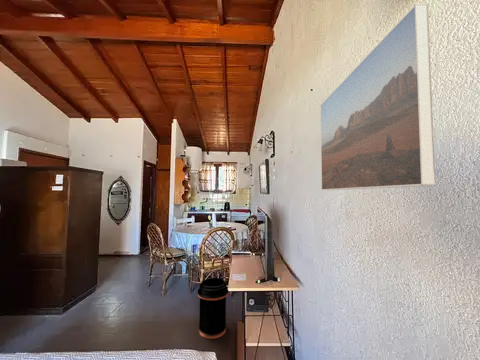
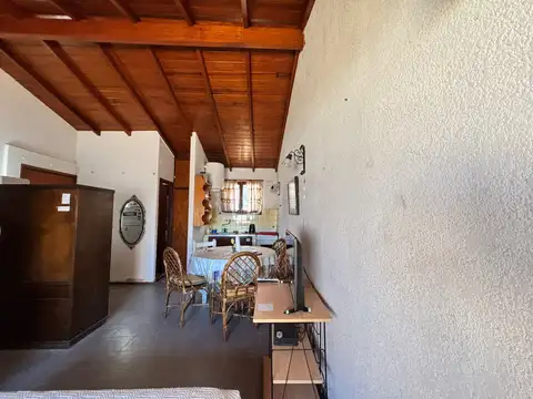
- trash can [197,277,229,340]
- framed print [320,3,436,191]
